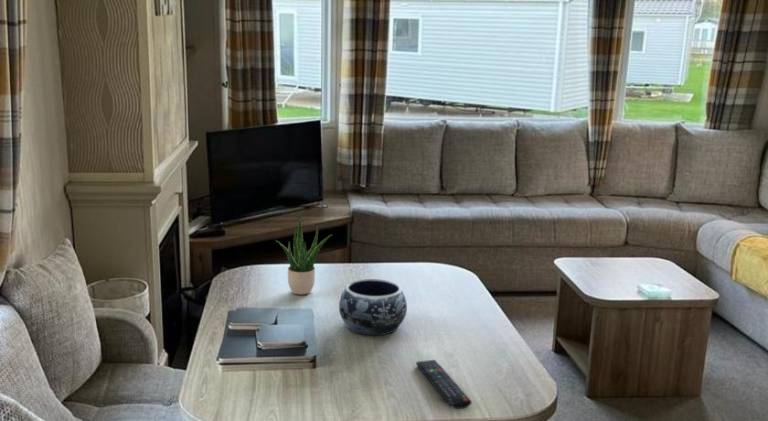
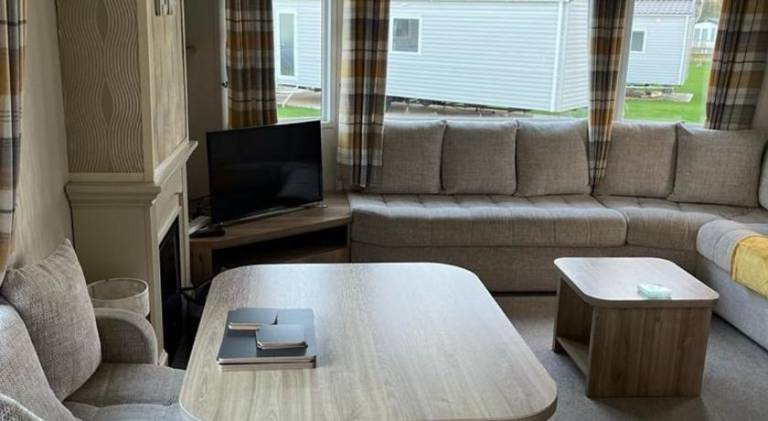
- potted plant [274,211,334,295]
- remote control [415,359,473,410]
- decorative bowl [338,278,408,336]
